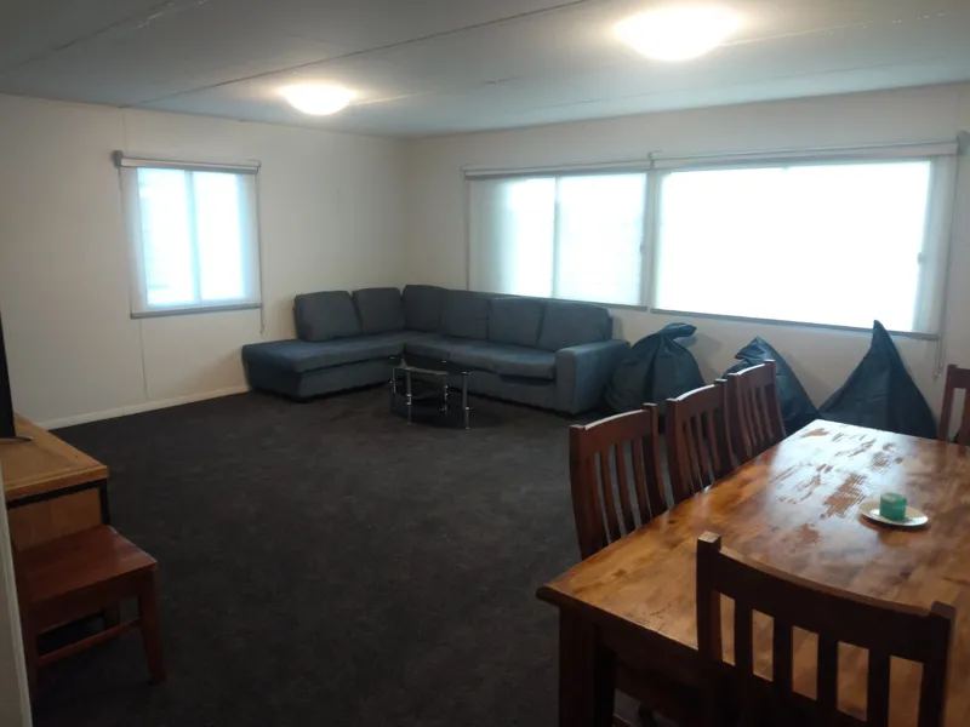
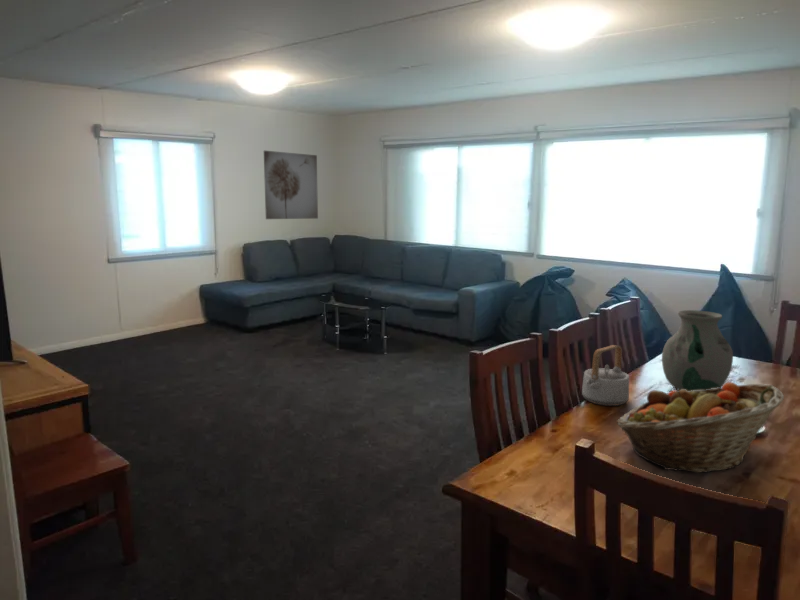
+ fruit basket [616,381,785,474]
+ vase [661,309,734,391]
+ wall art [263,150,319,220]
+ teapot [581,344,630,407]
